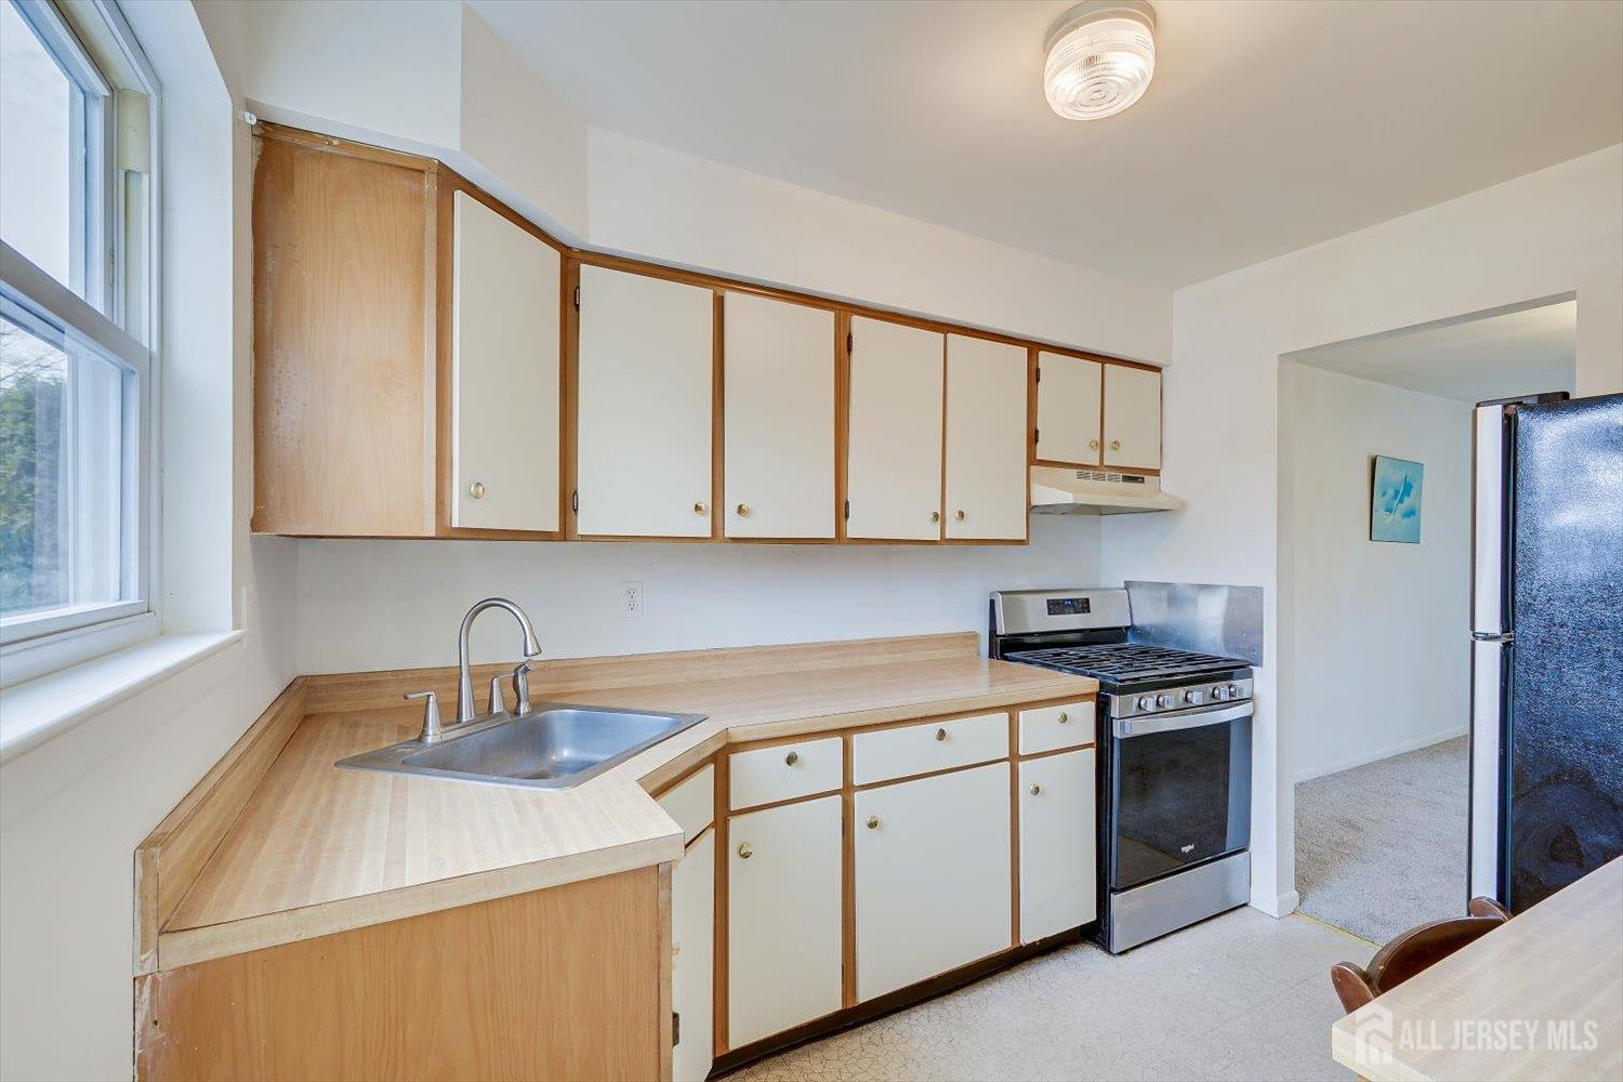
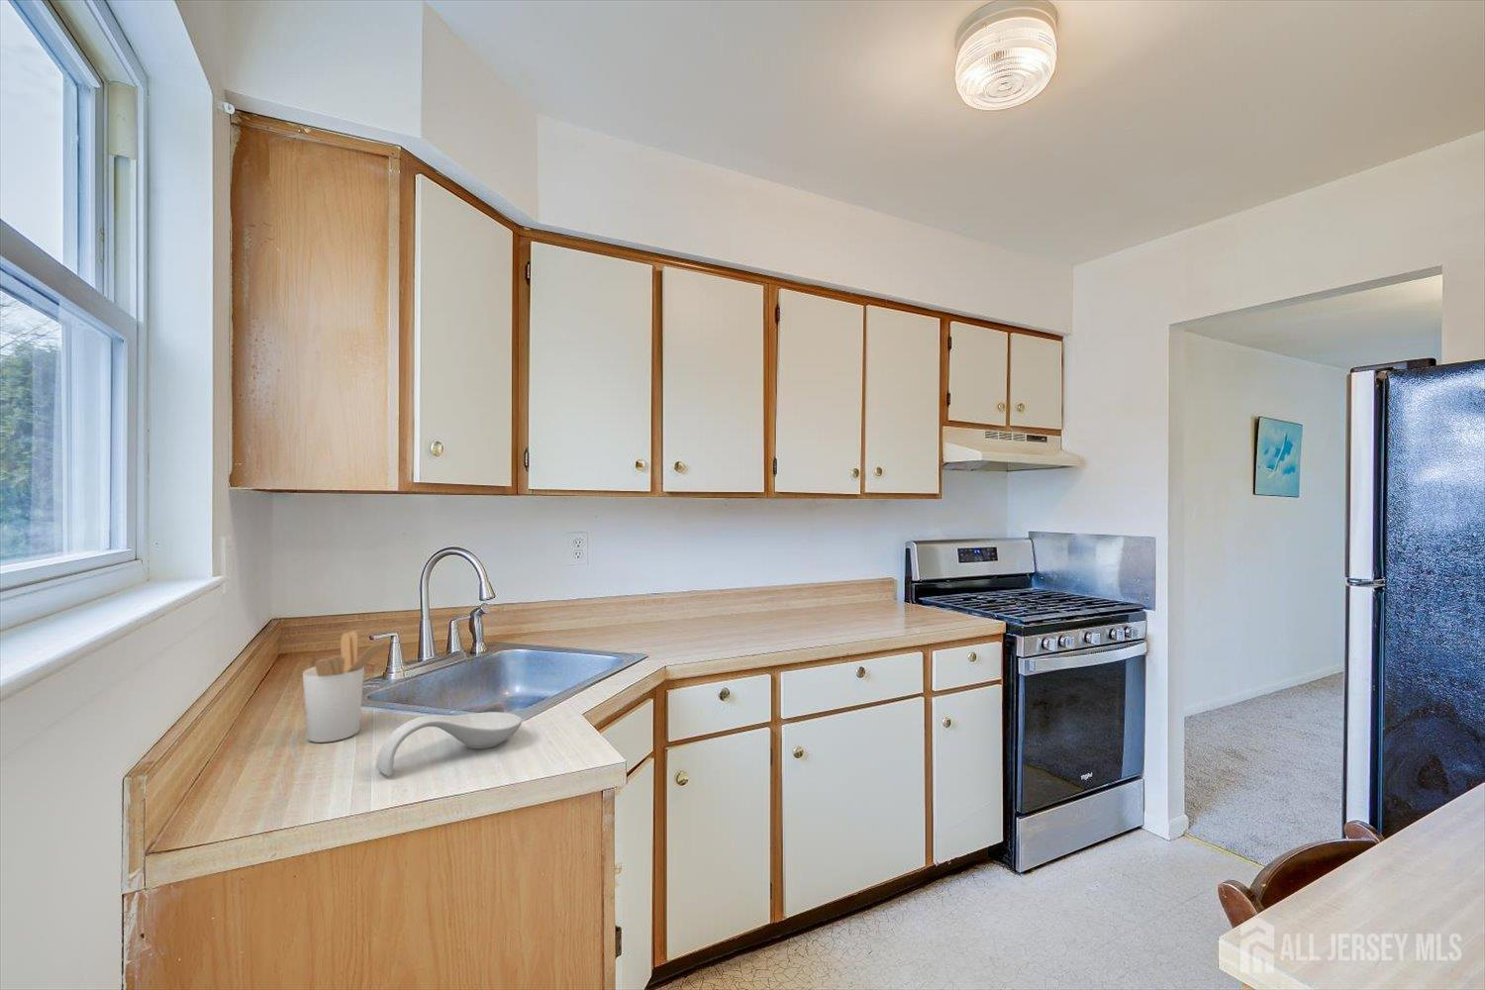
+ utensil holder [302,630,396,744]
+ spoon rest [376,710,523,777]
